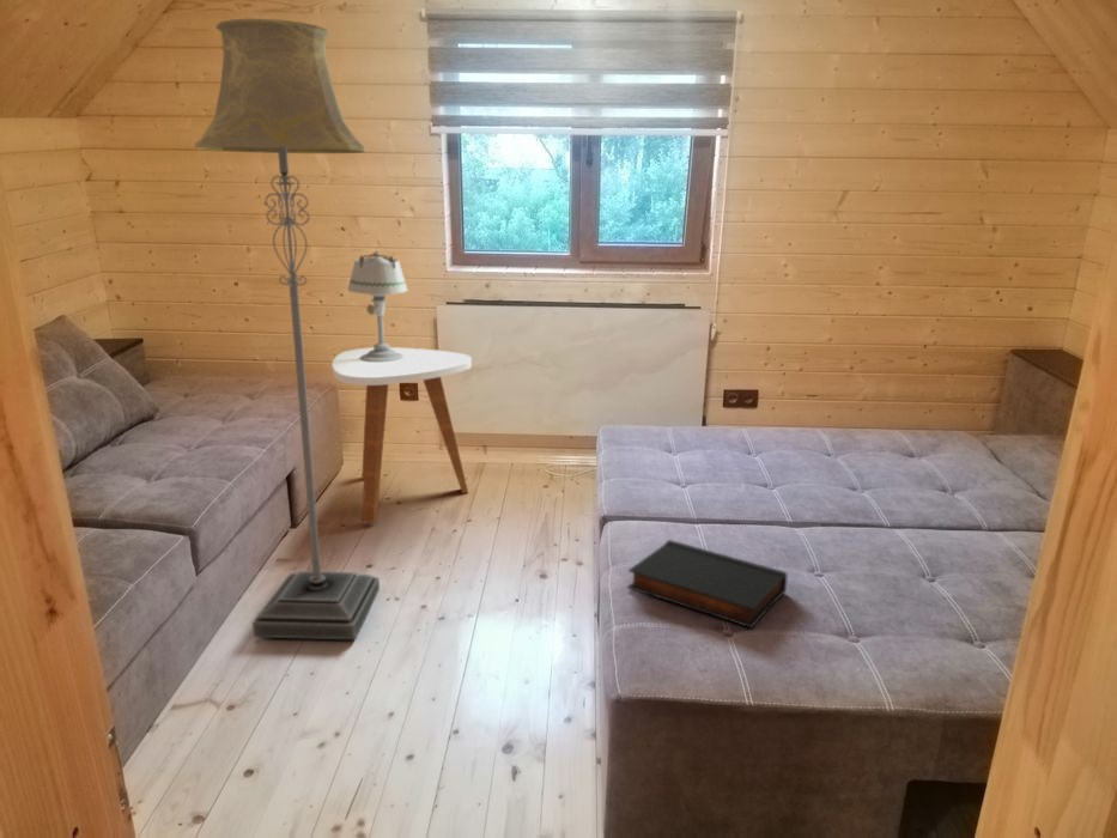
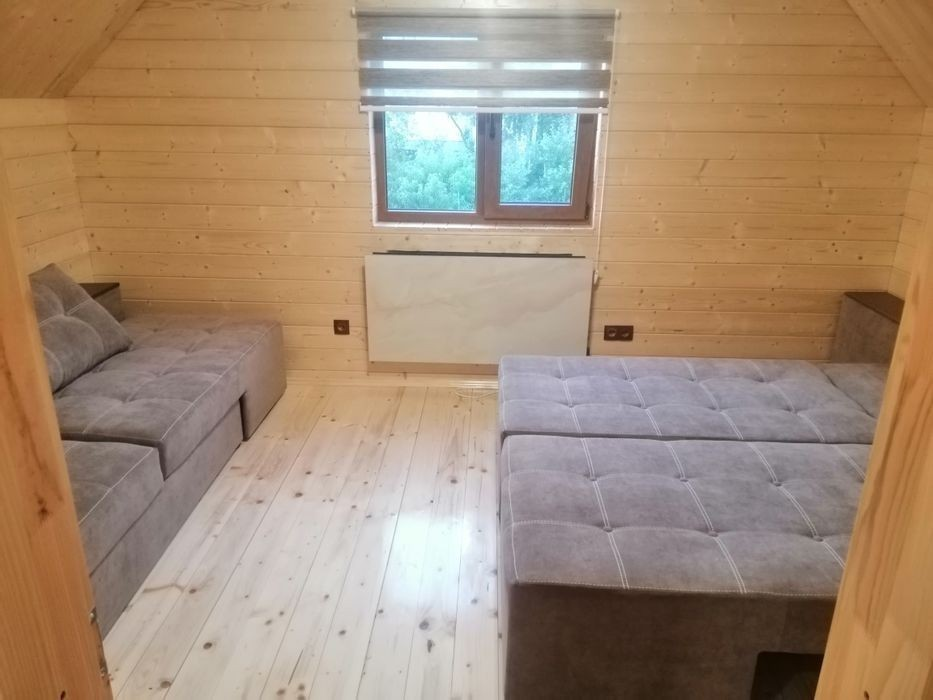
- table lamp [346,250,408,363]
- book [626,539,788,630]
- side table [332,346,473,524]
- floor lamp [194,18,381,640]
